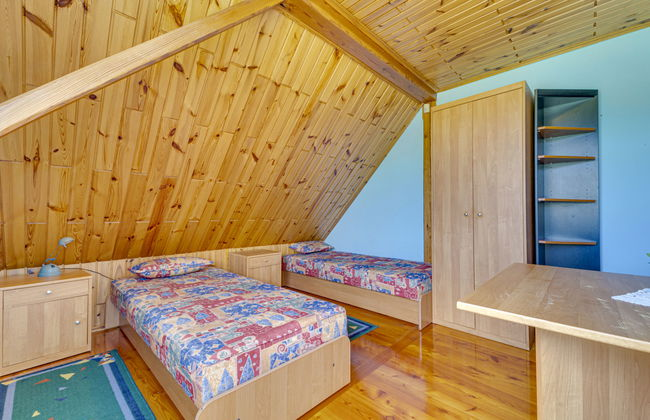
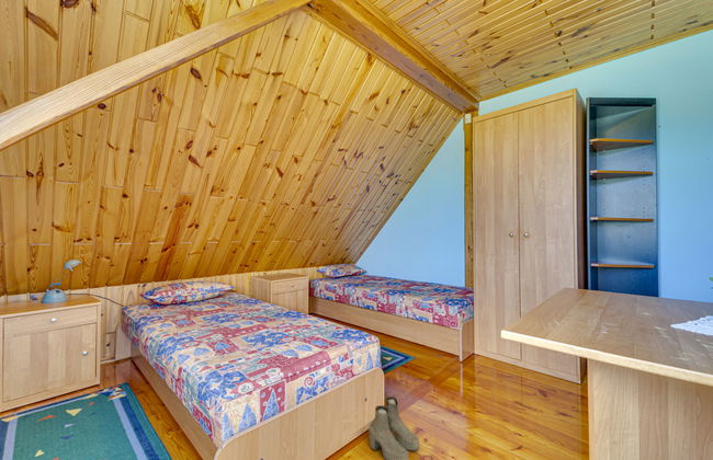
+ boots [369,395,420,460]
